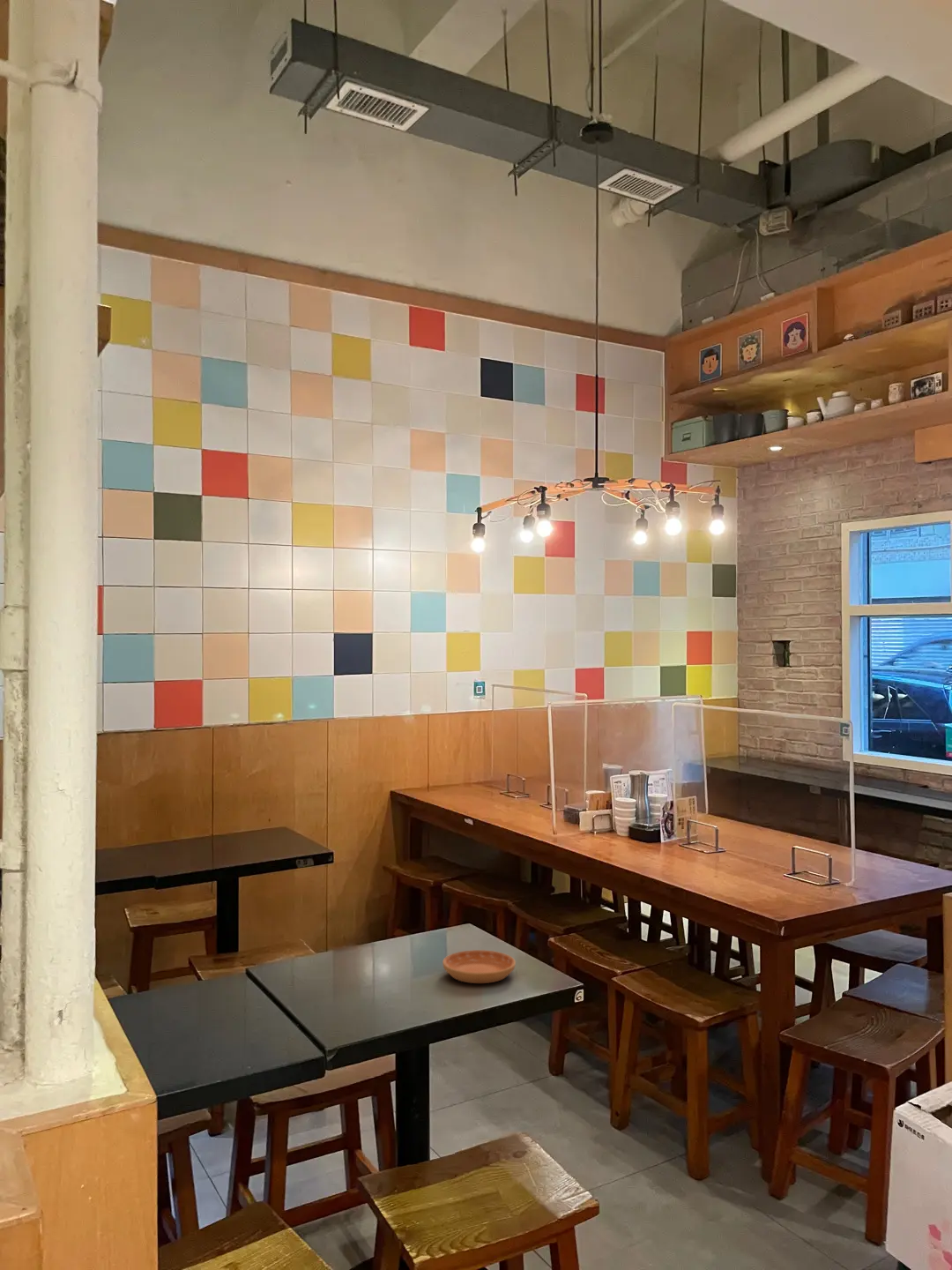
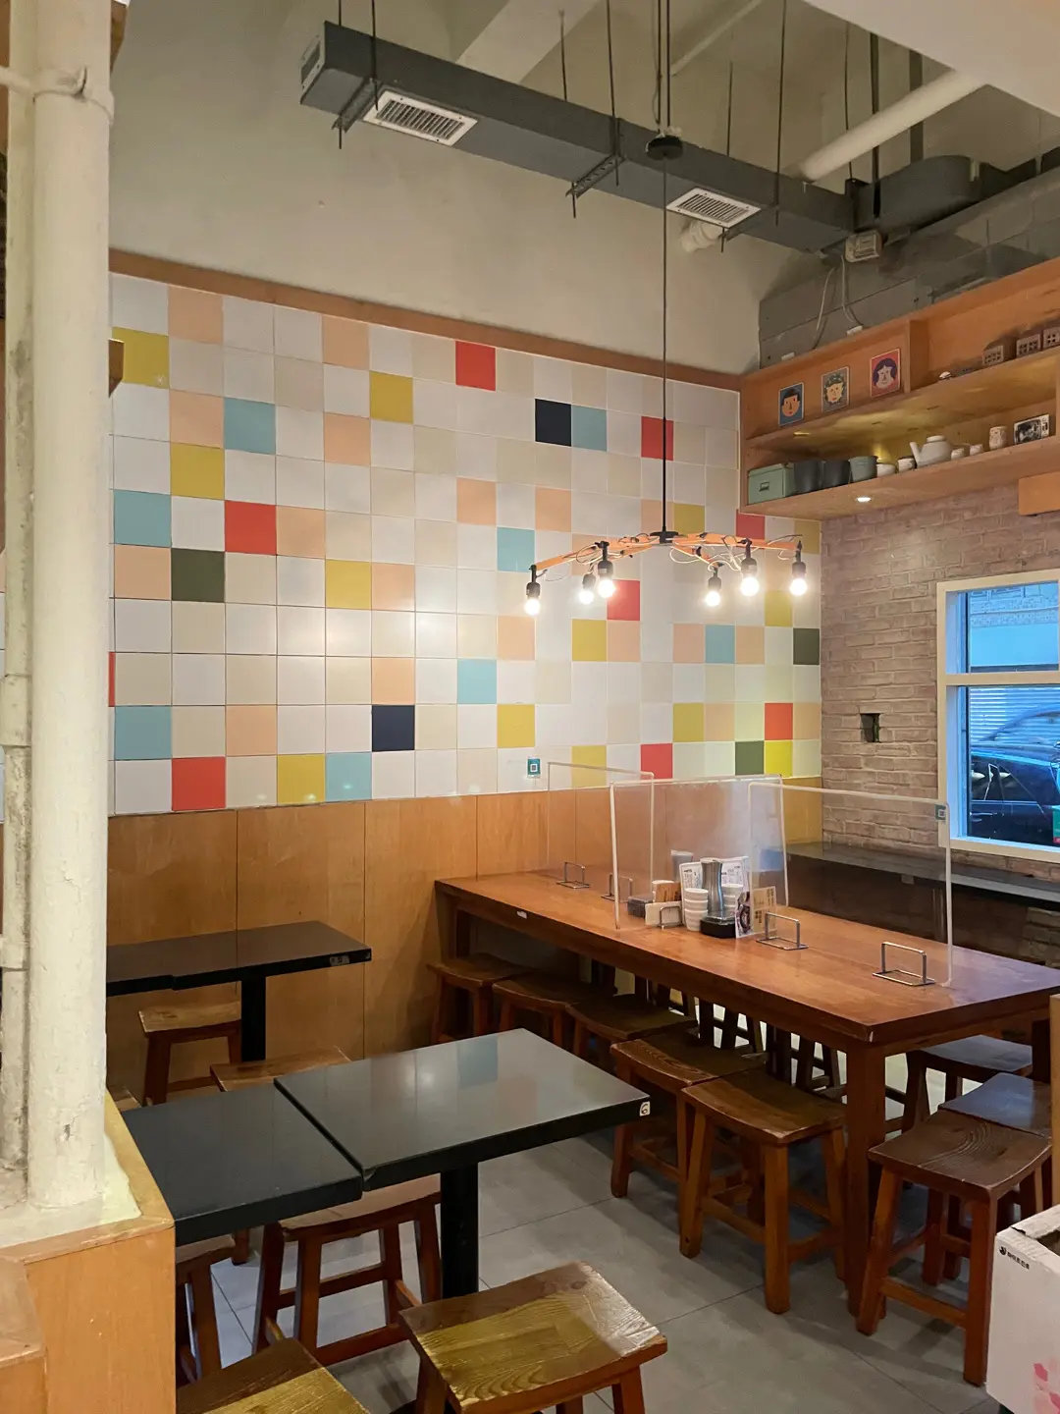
- saucer [442,949,517,984]
